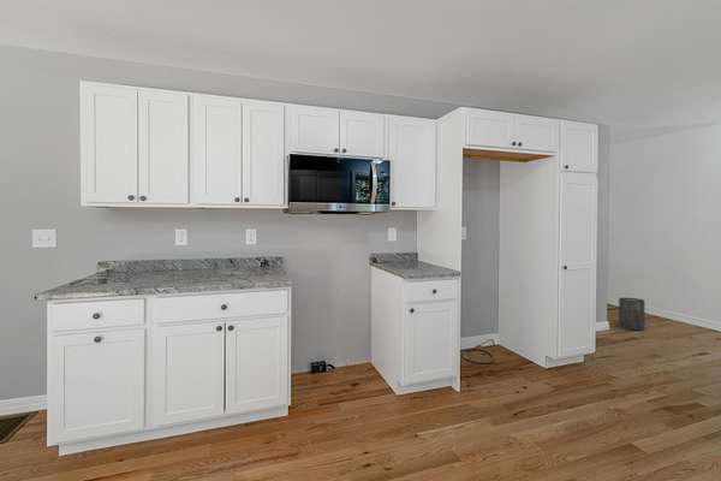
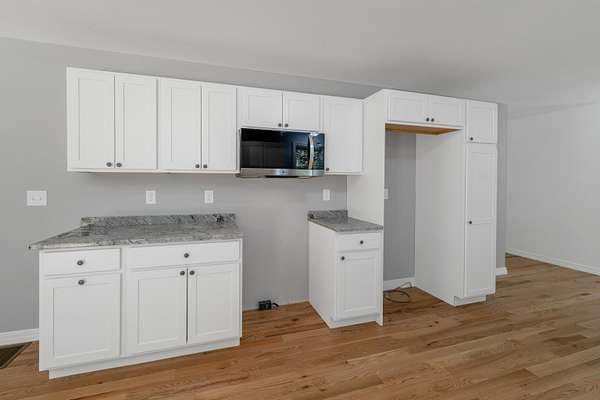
- trash can [618,297,646,331]
